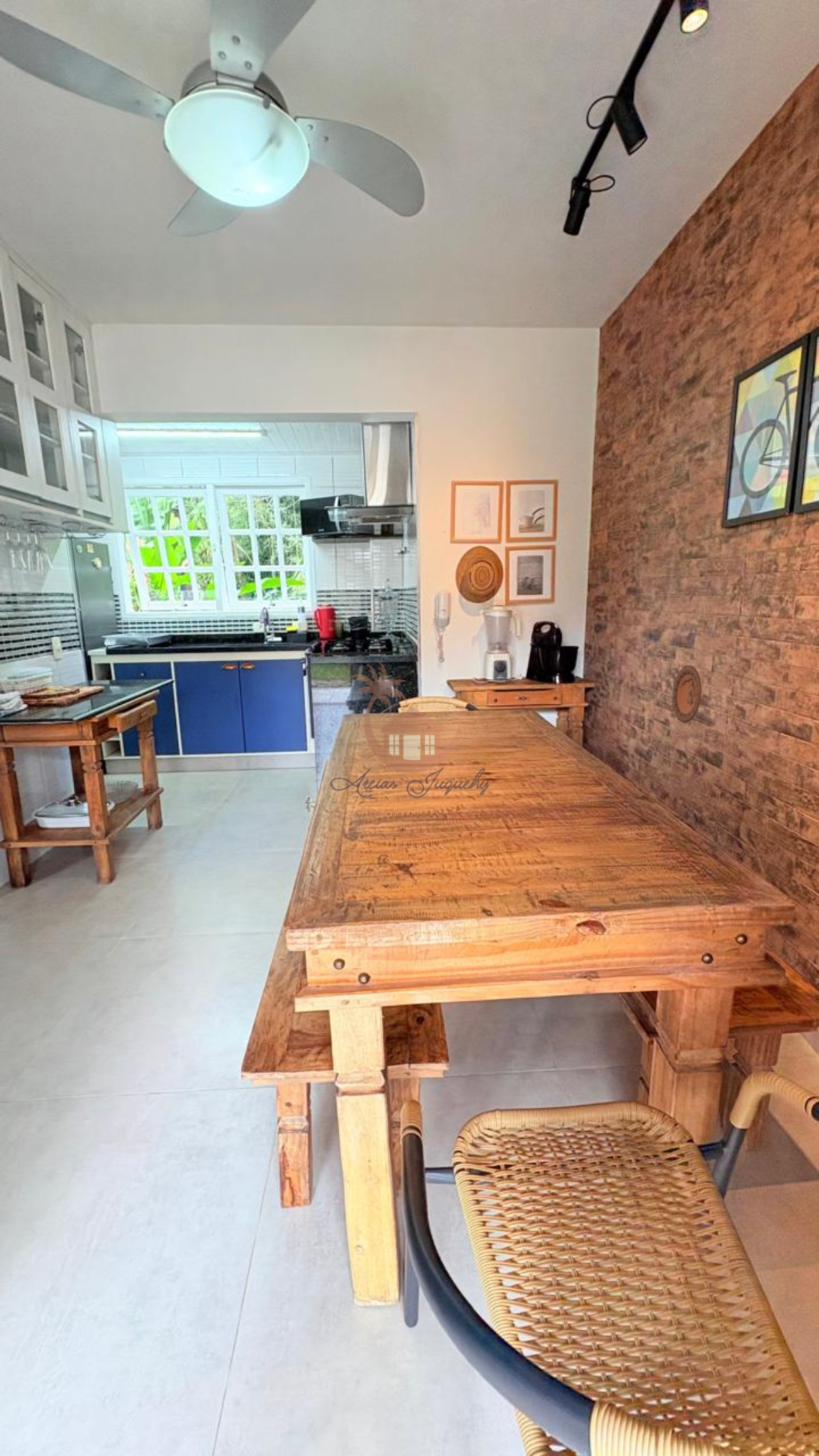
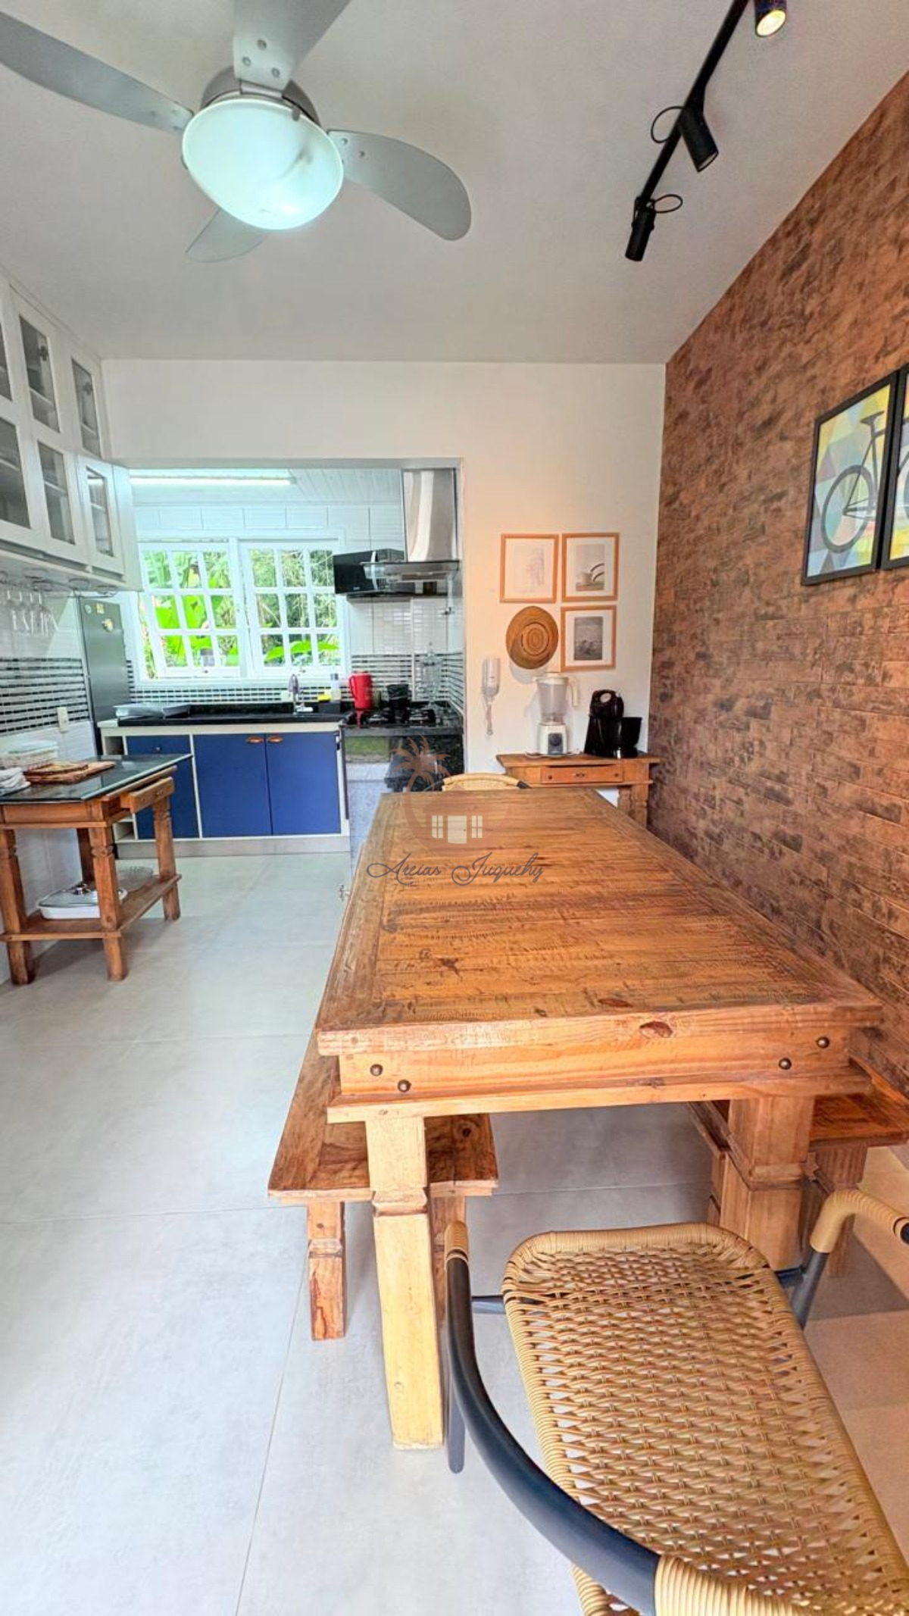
- decorative plate [672,665,702,724]
